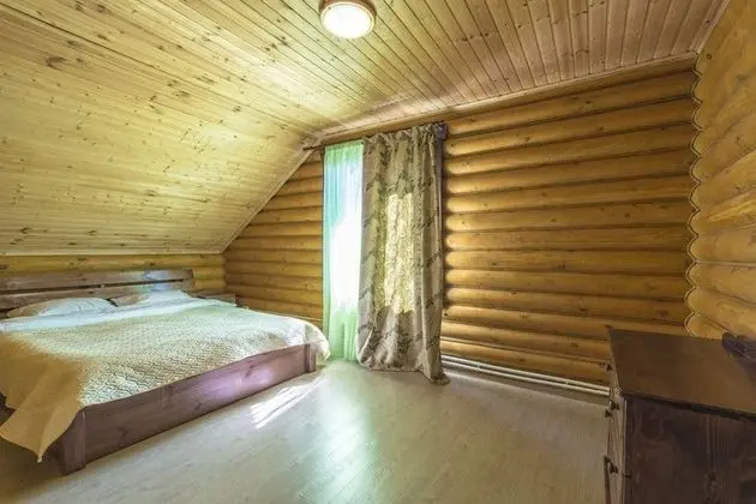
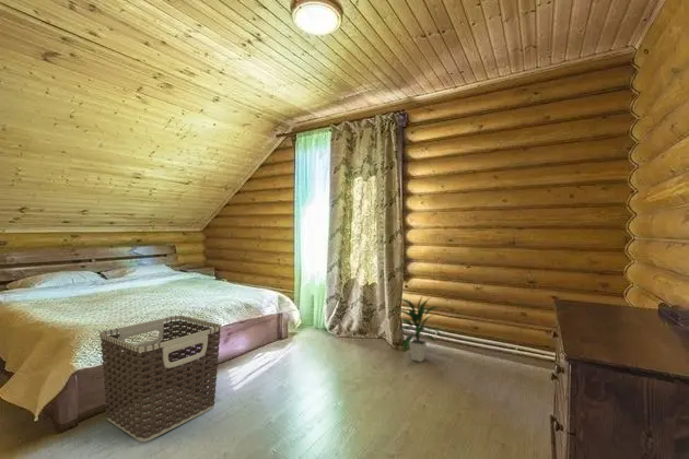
+ indoor plant [396,294,445,363]
+ clothes hamper [98,315,222,443]
